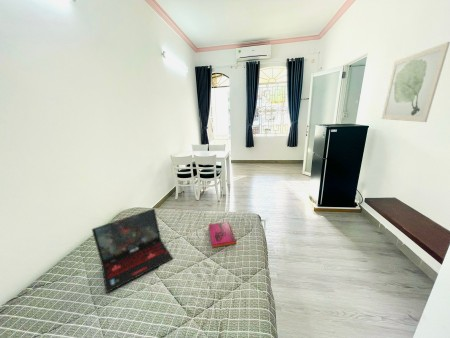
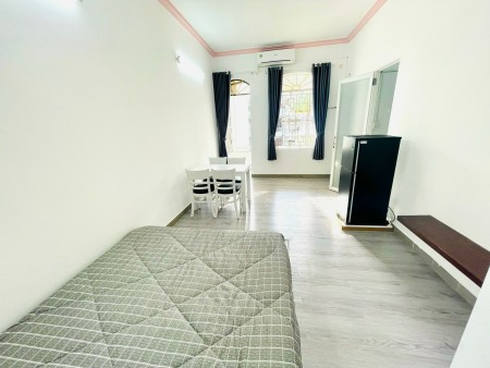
- wall art [381,41,450,123]
- hardback book [208,221,237,249]
- laptop [91,208,174,294]
